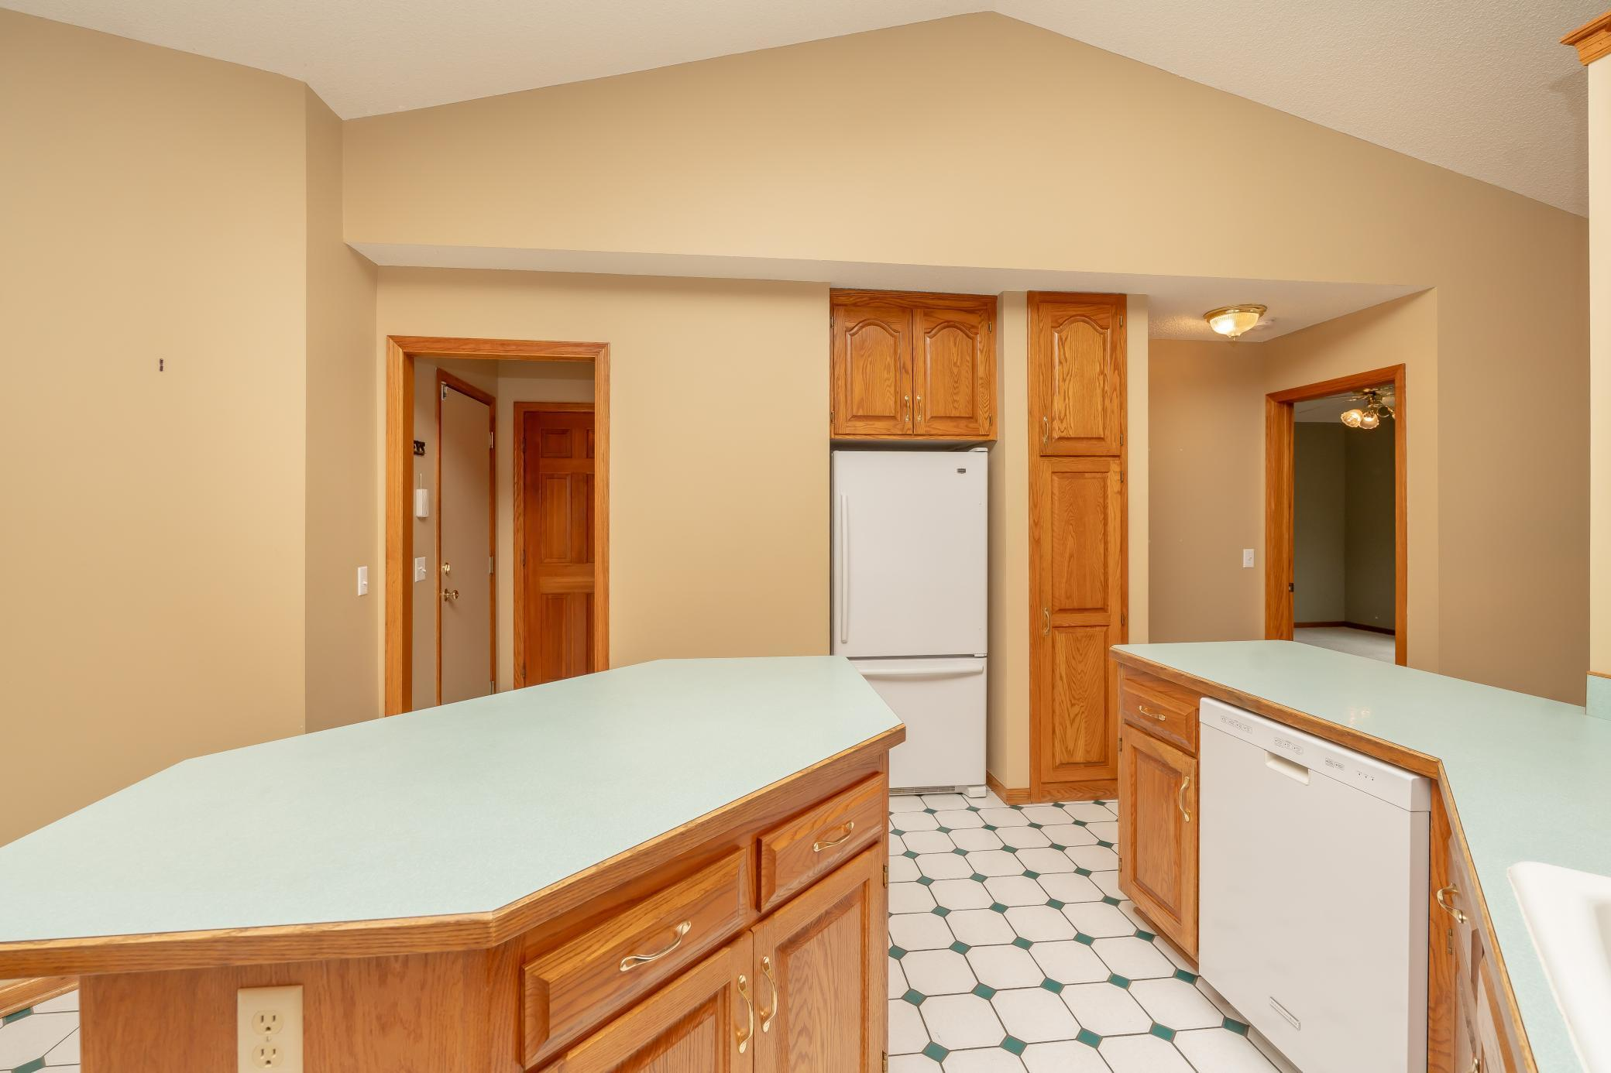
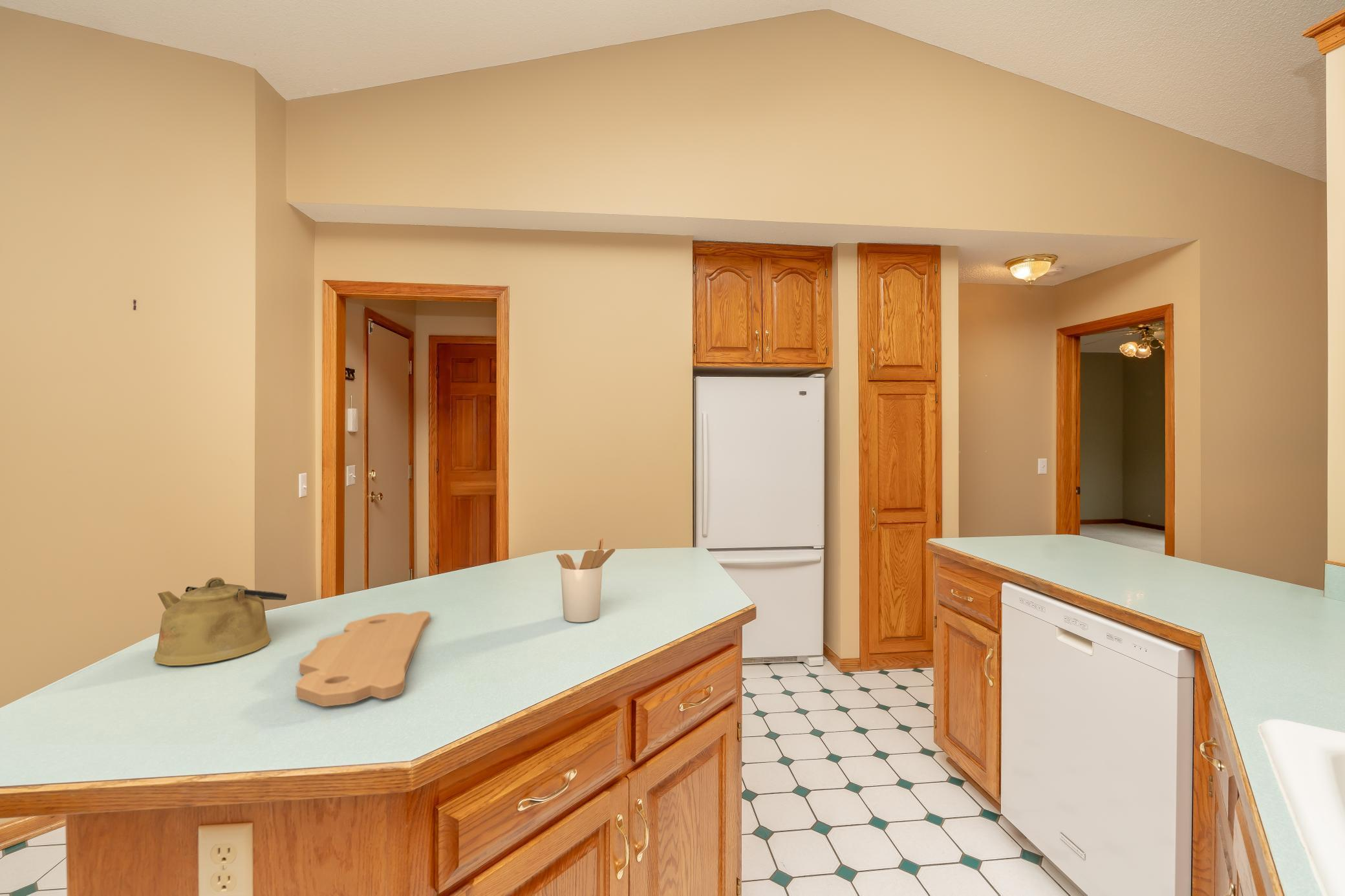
+ cutting board [296,610,431,707]
+ kettle [153,577,288,667]
+ utensil holder [555,538,616,623]
